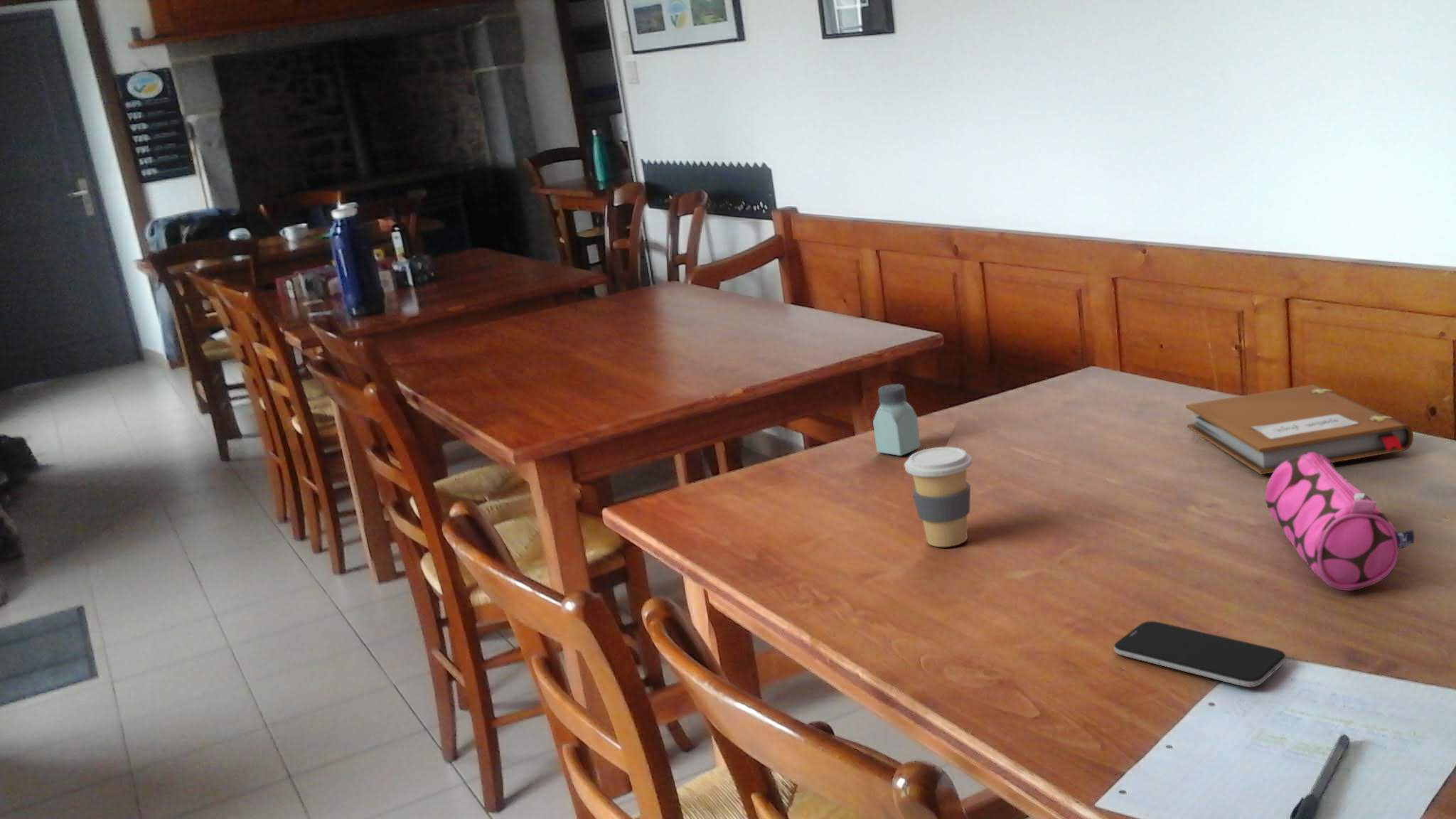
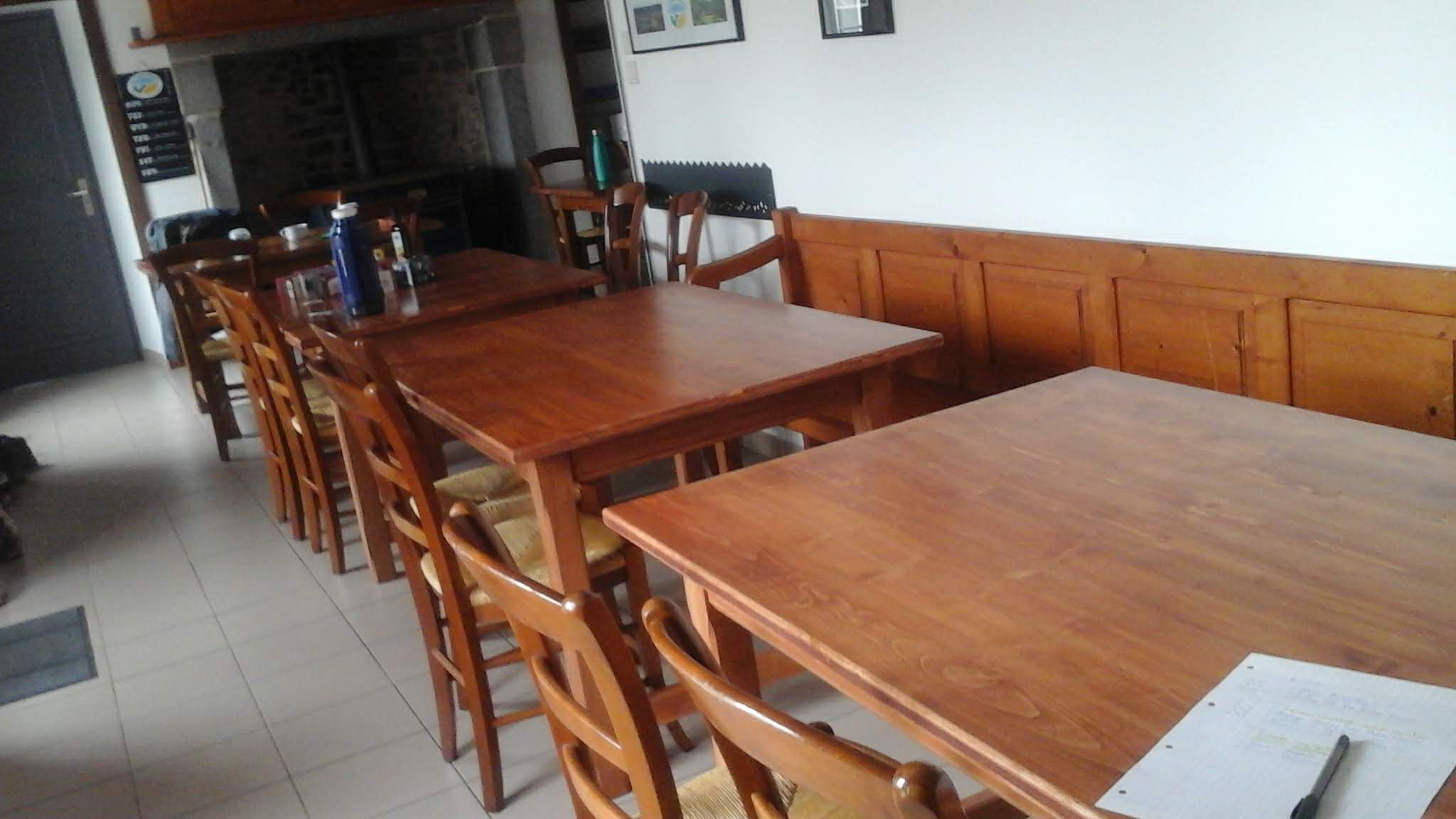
- smartphone [1113,621,1287,688]
- coffee cup [904,446,973,547]
- saltshaker [872,383,921,456]
- pencil case [1264,452,1415,592]
- notebook [1185,384,1414,475]
